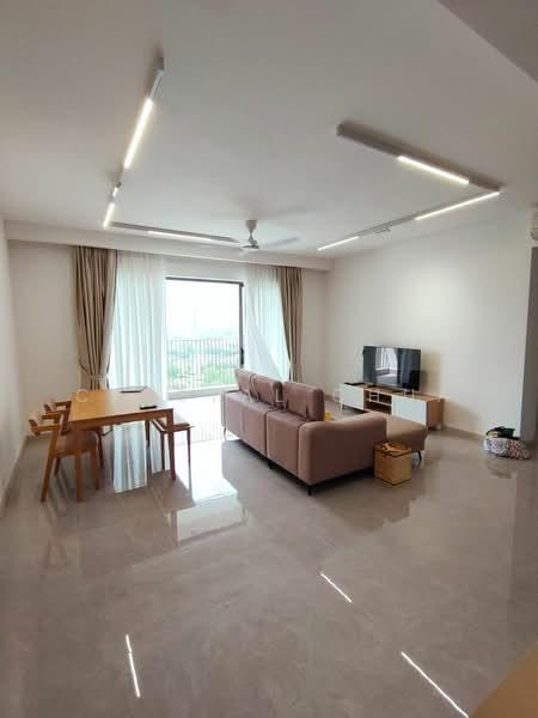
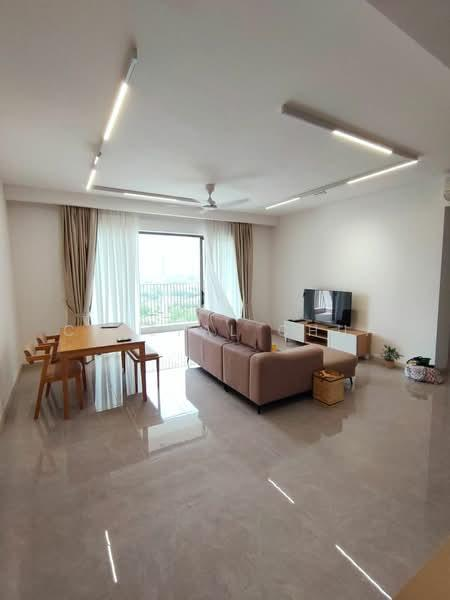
+ potted plant [378,344,405,369]
